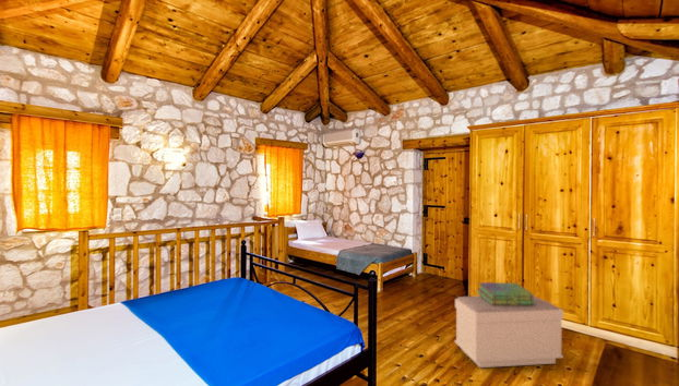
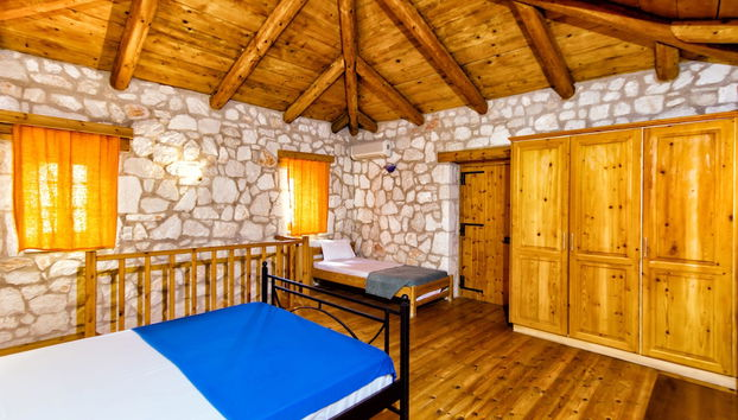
- bench [454,295,564,369]
- stack of books [476,281,535,305]
